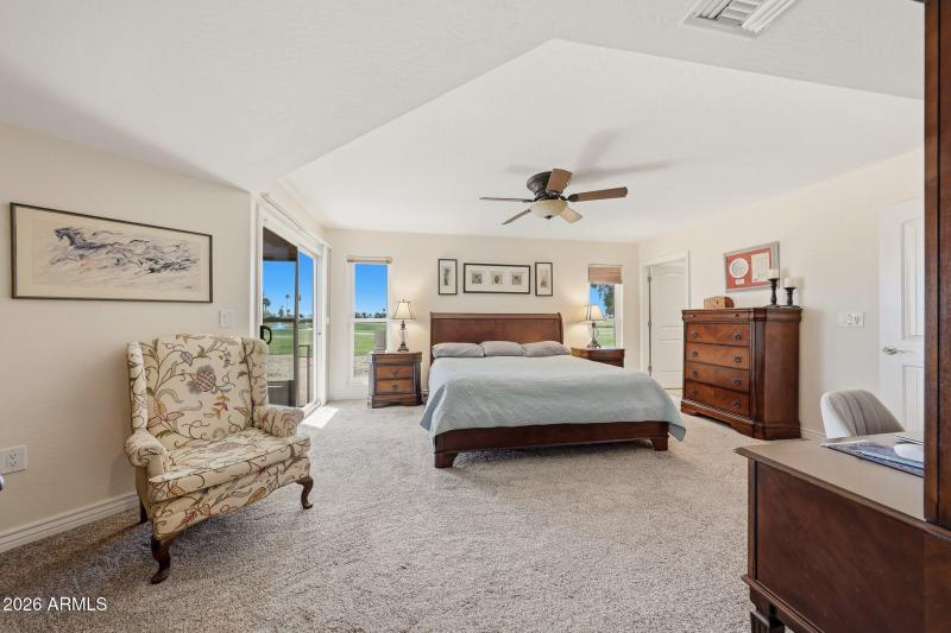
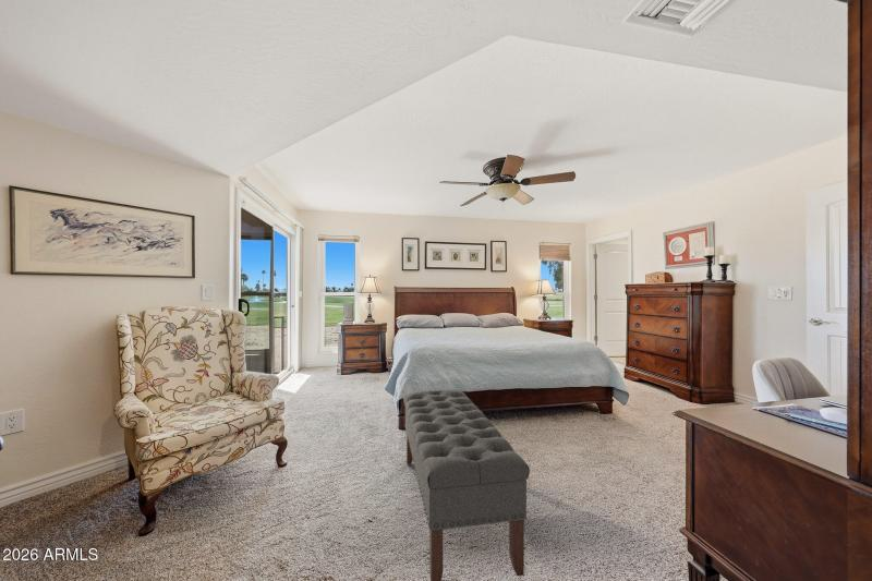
+ bench [402,389,531,581]
